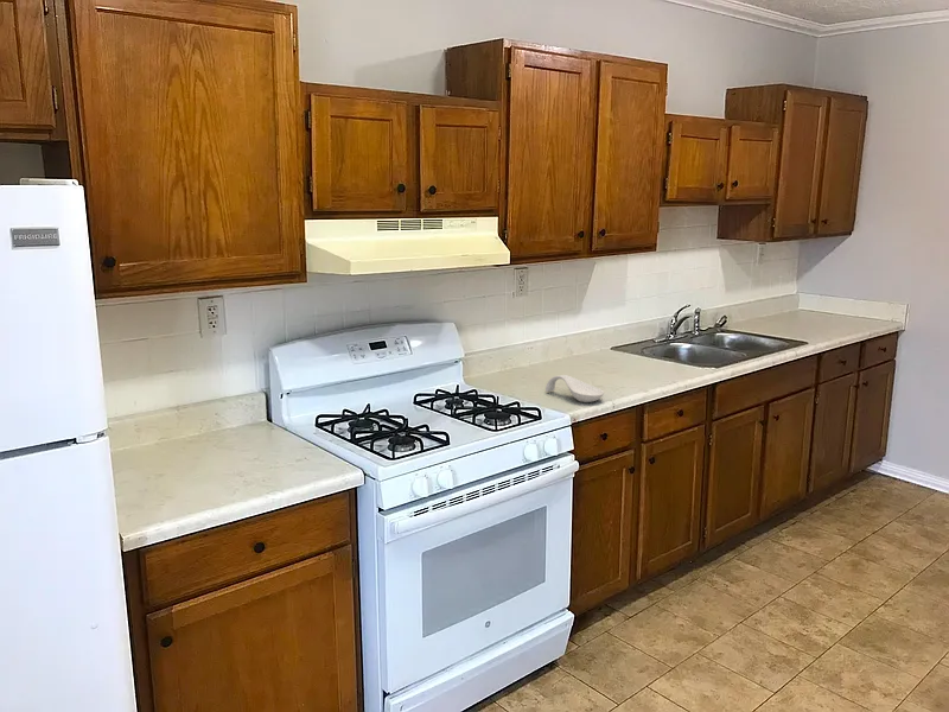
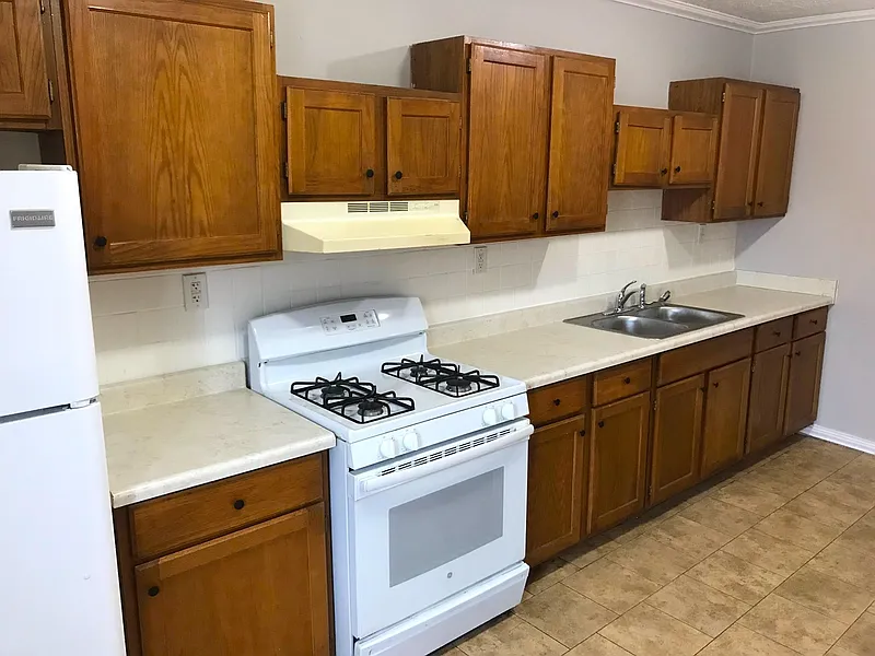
- spoon rest [544,374,605,403]
